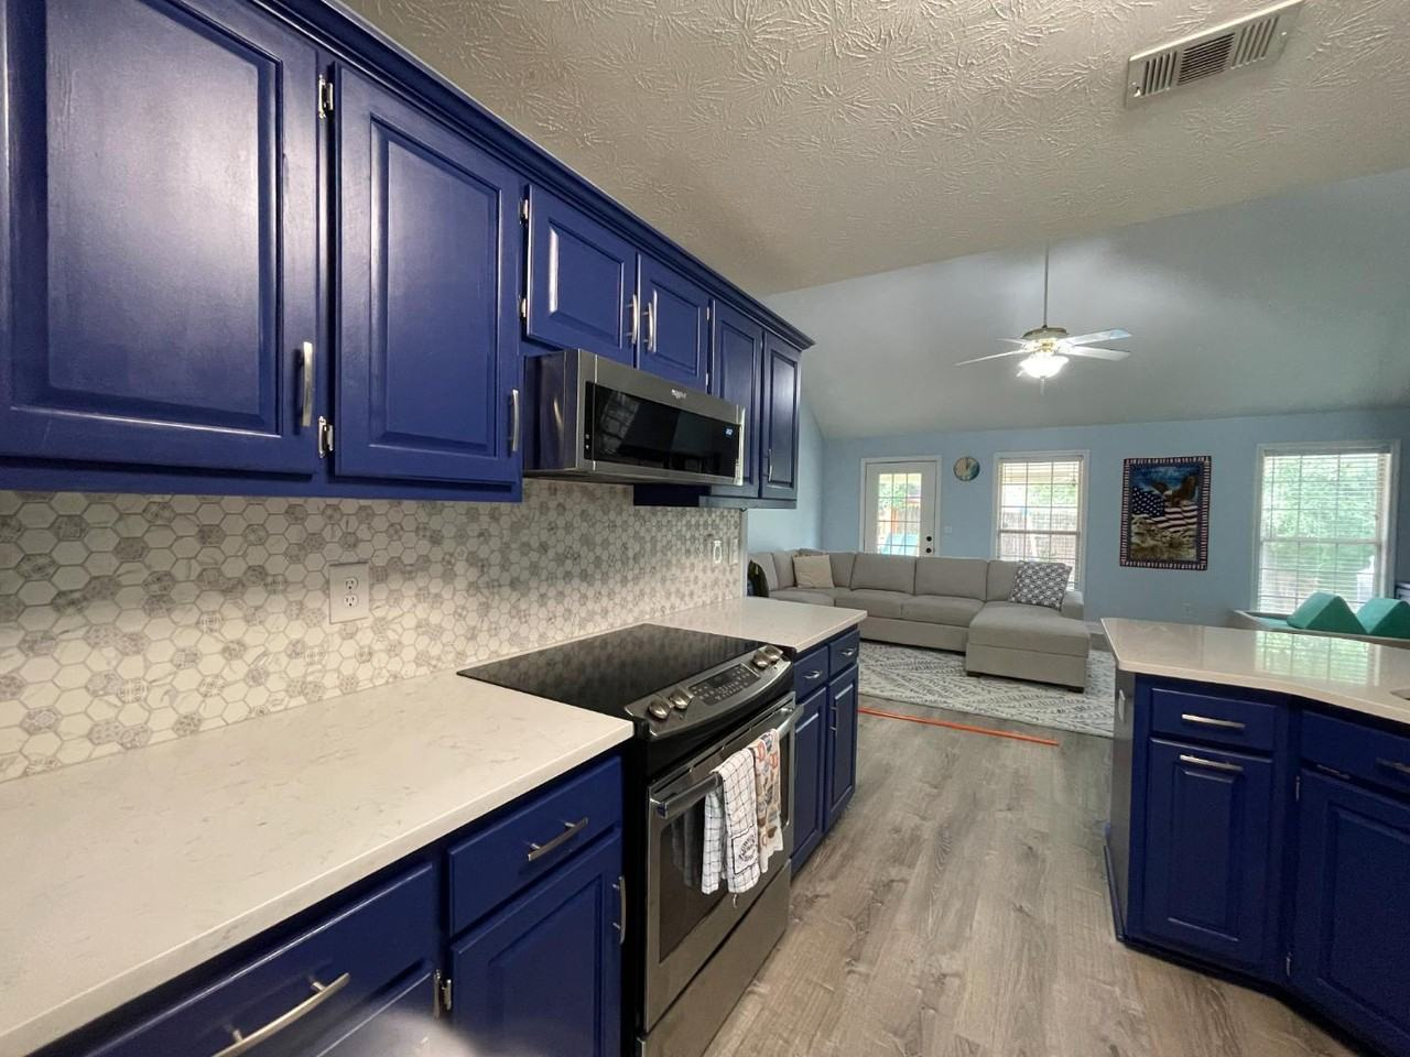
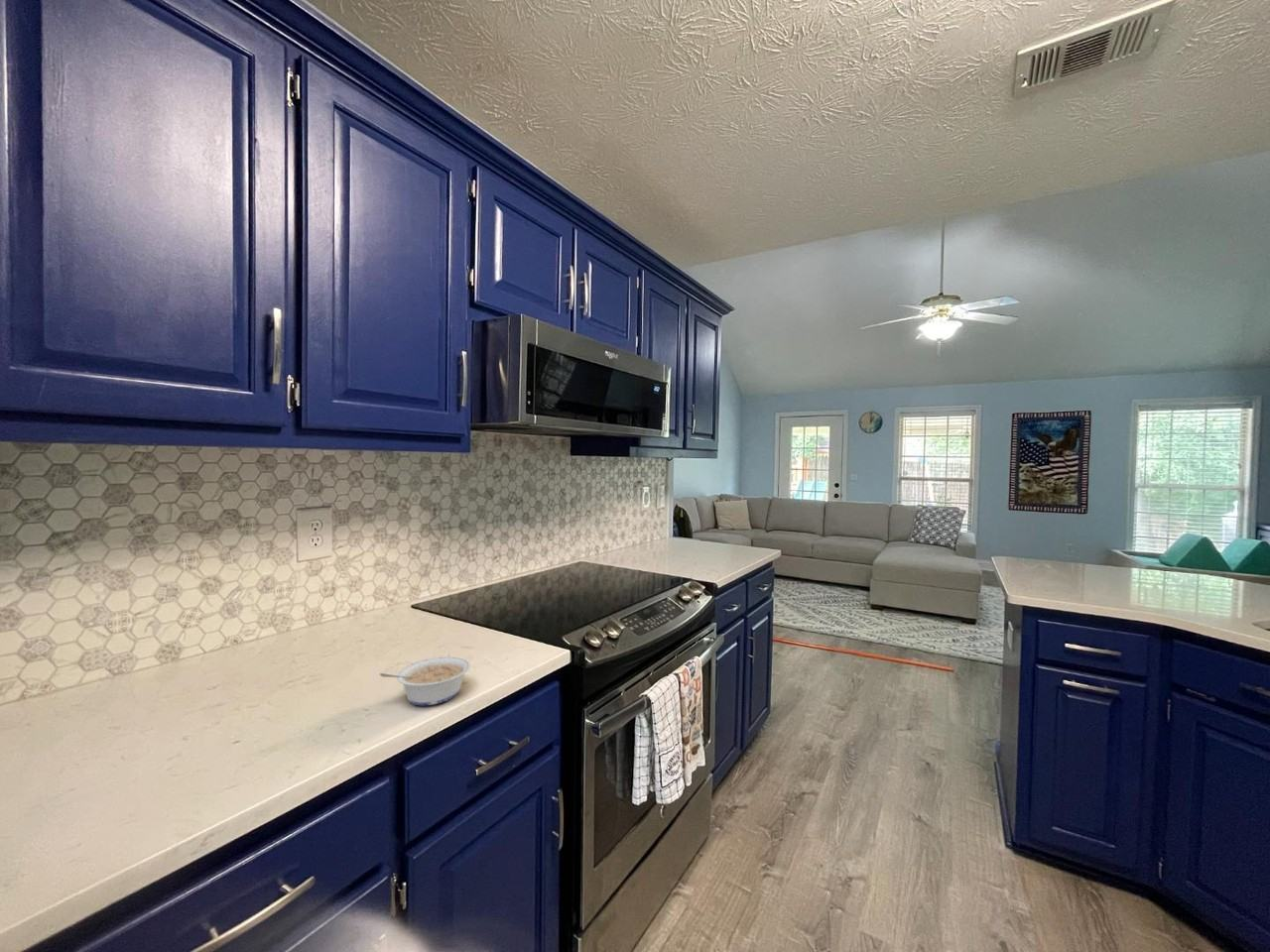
+ legume [379,655,471,706]
